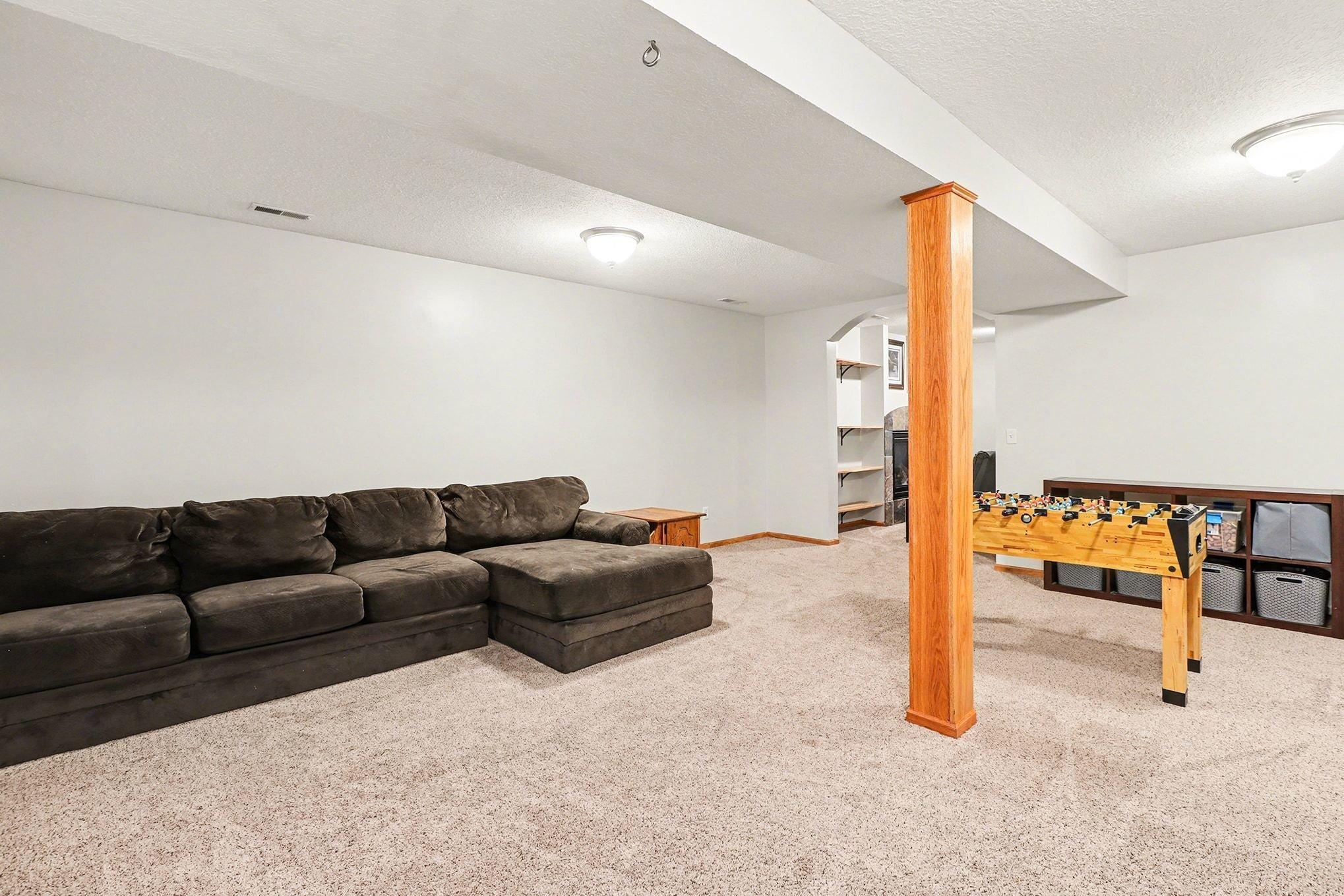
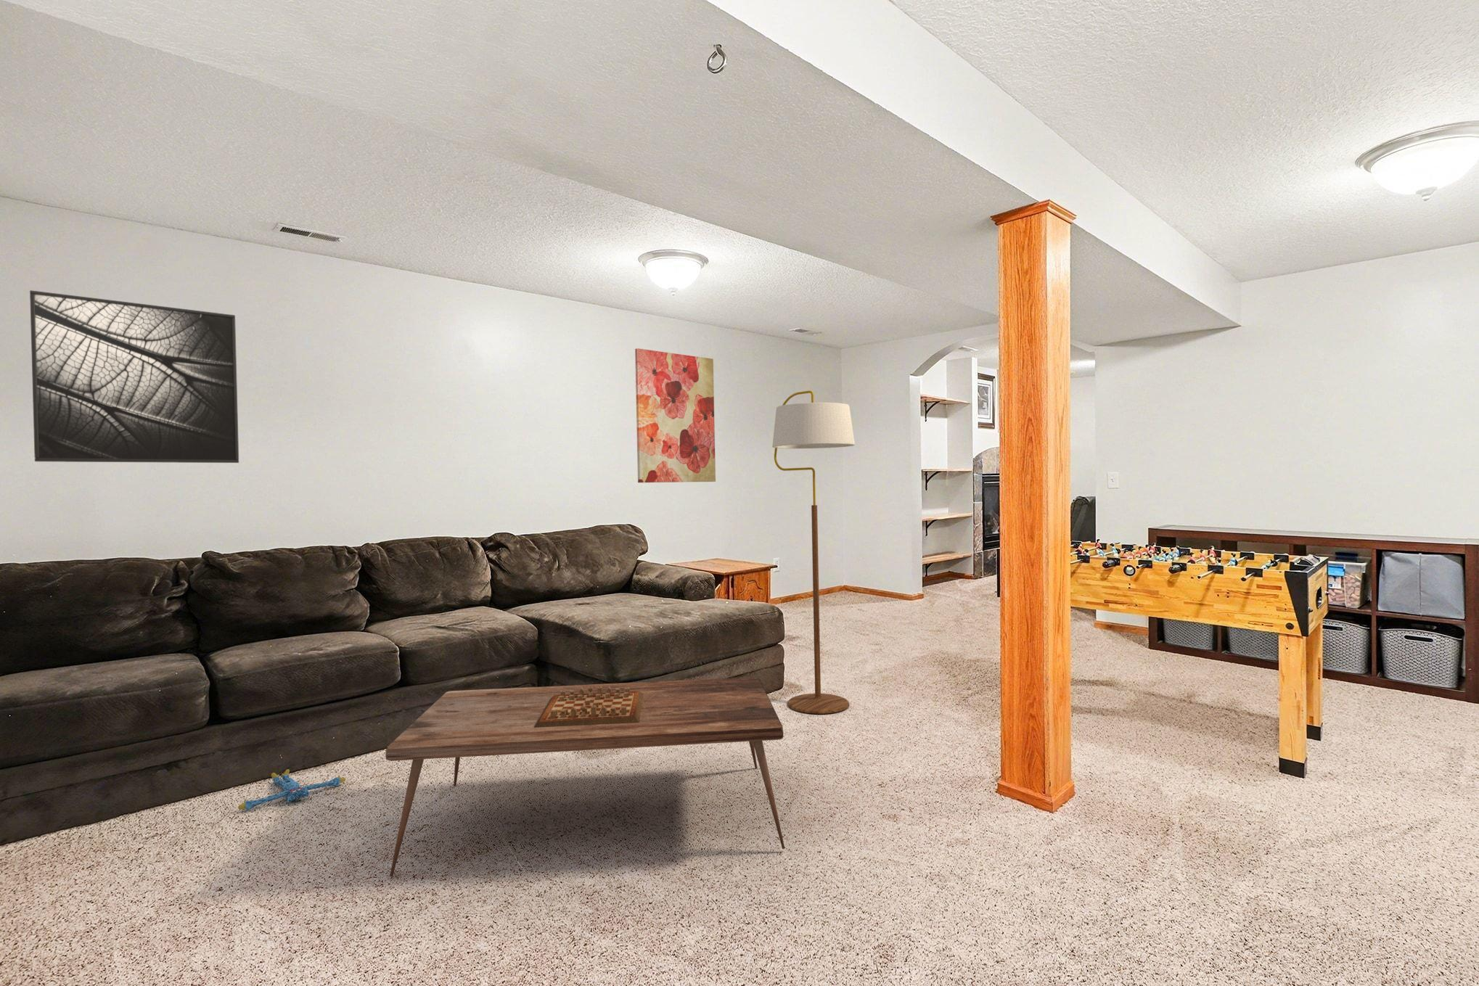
+ plush toy [238,769,347,810]
+ wall art [634,348,716,483]
+ floor lamp [771,390,856,714]
+ coffee table [385,676,786,877]
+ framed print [29,289,240,463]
